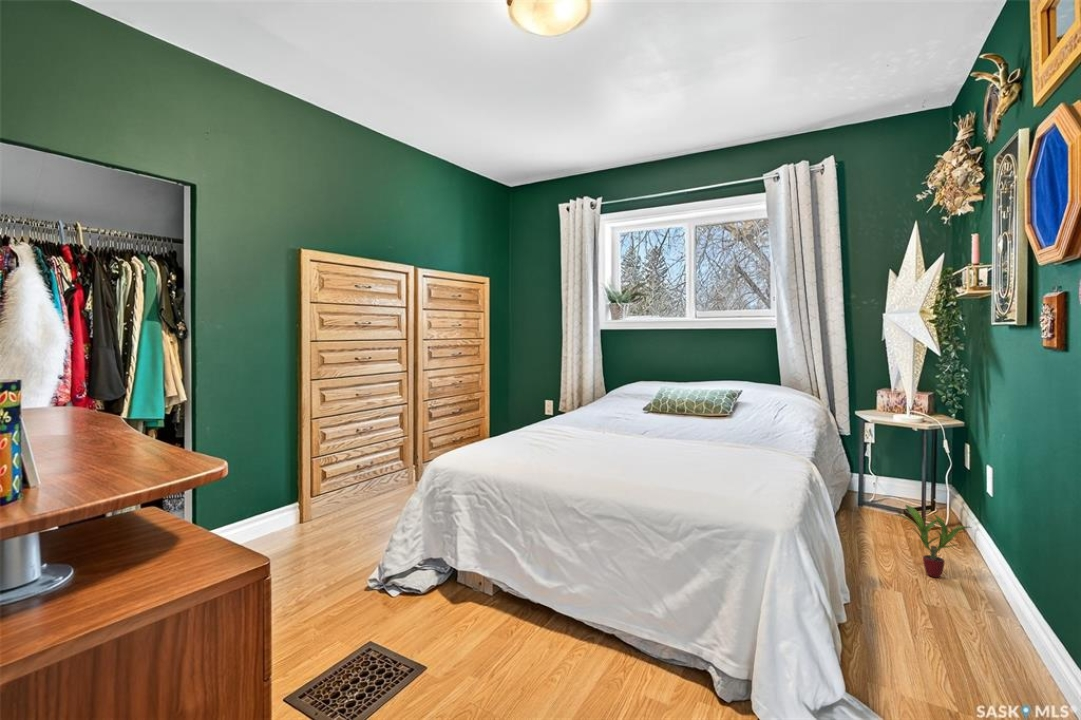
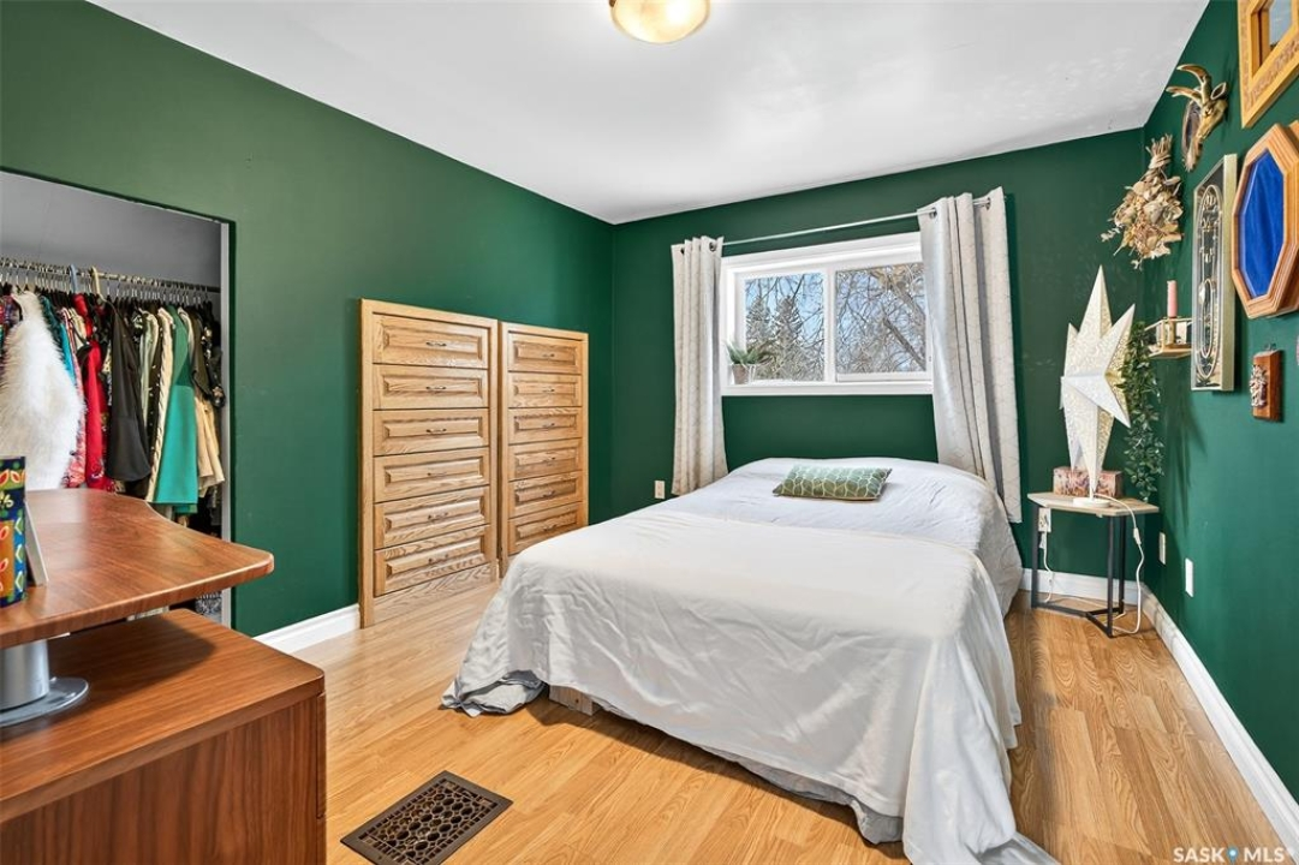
- potted plant [892,504,972,578]
